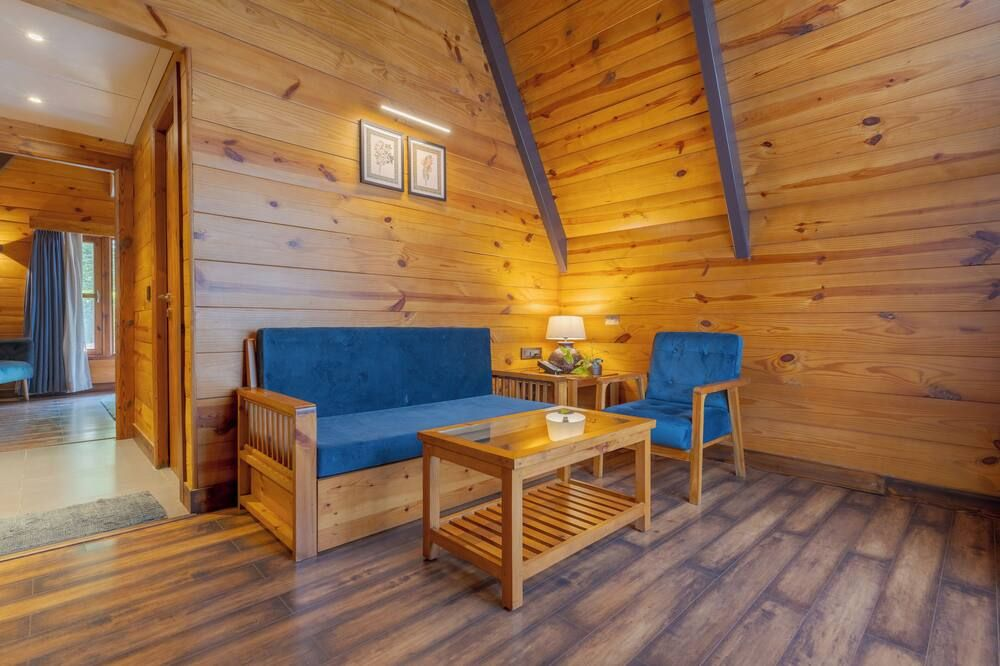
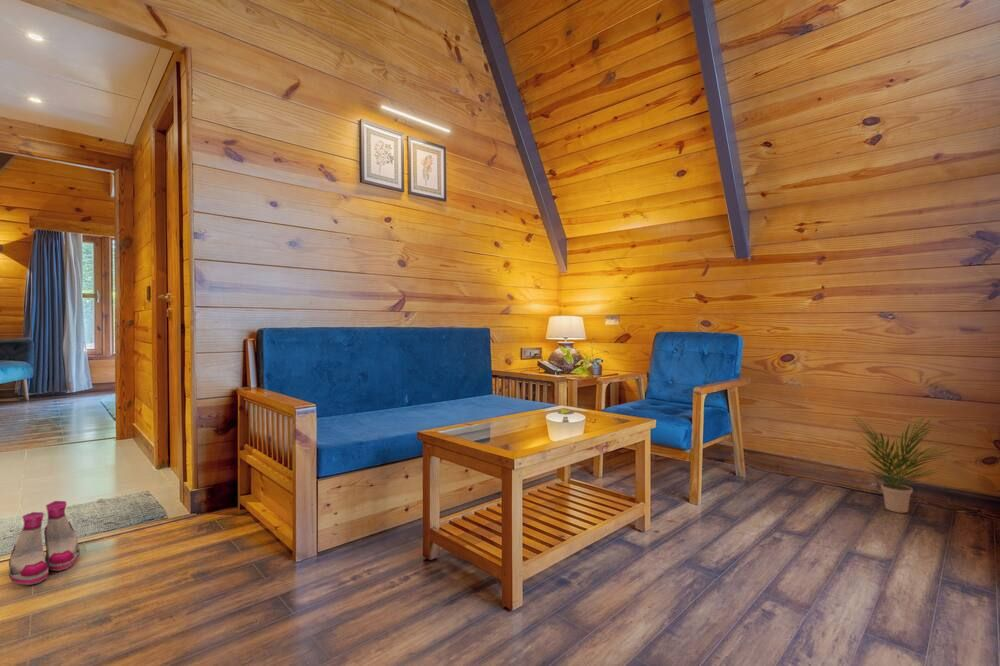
+ potted plant [848,416,956,514]
+ boots [7,500,81,586]
